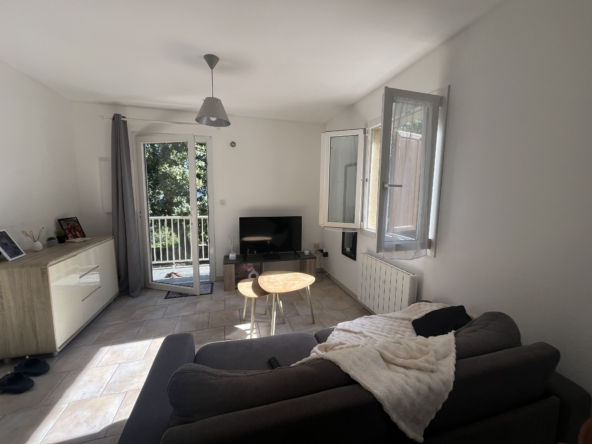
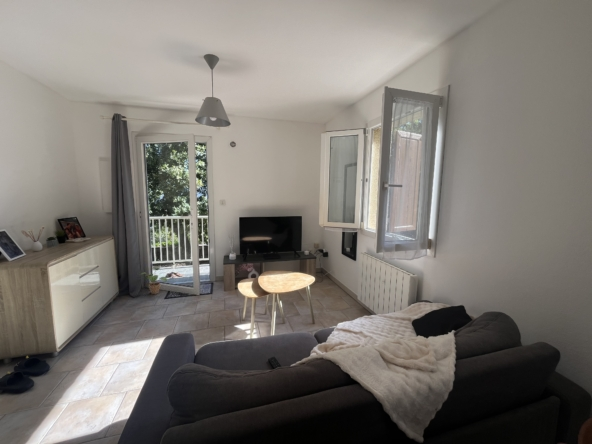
+ potted plant [140,267,168,295]
